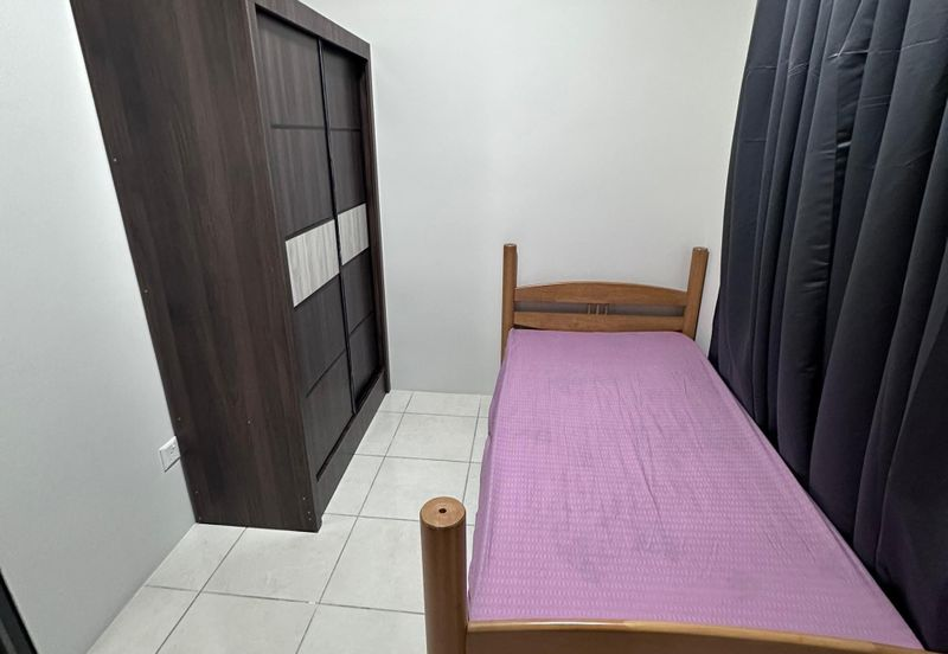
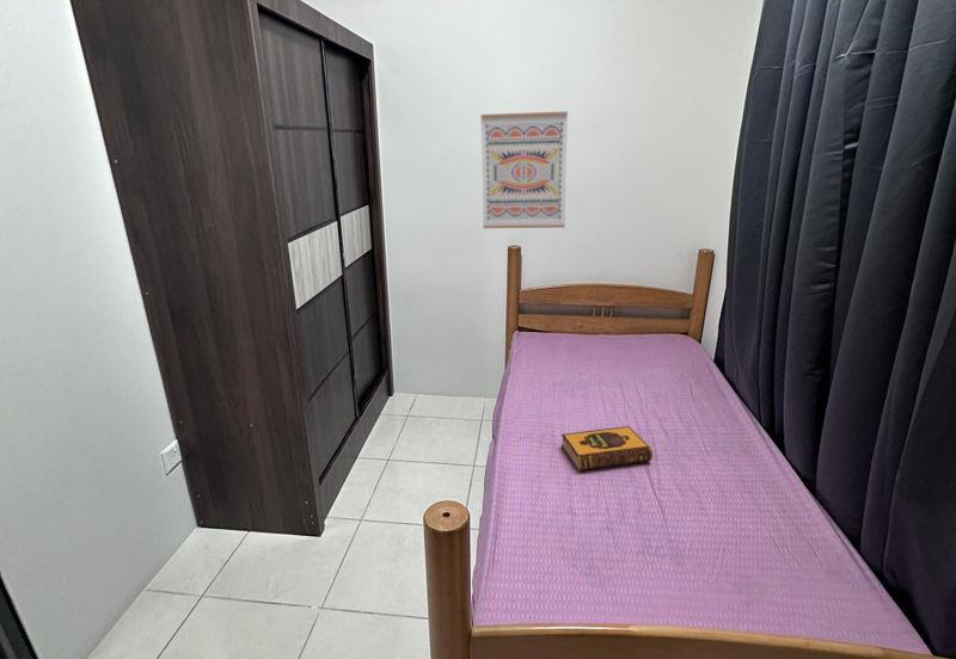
+ hardback book [560,425,654,472]
+ wall art [480,110,569,229]
